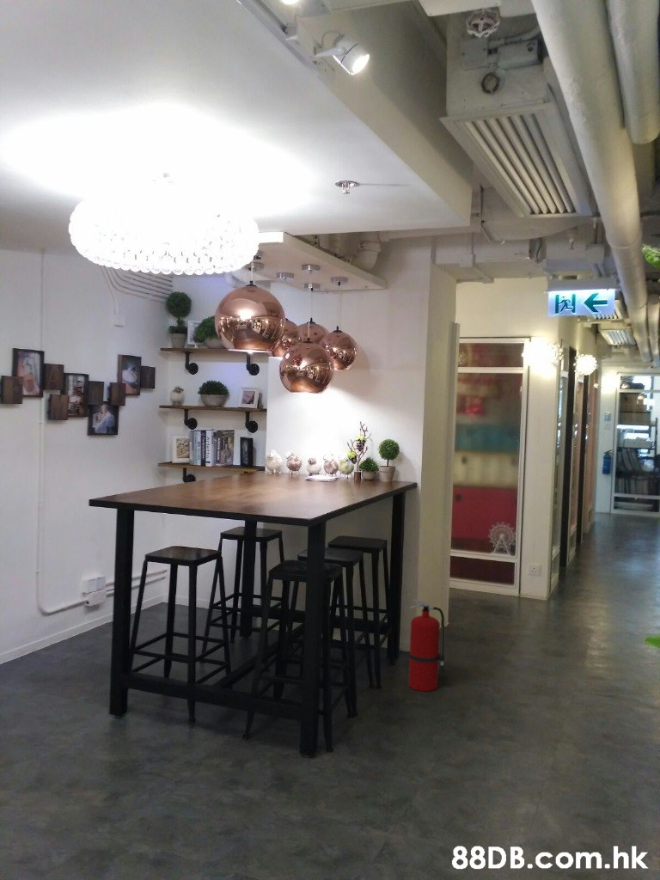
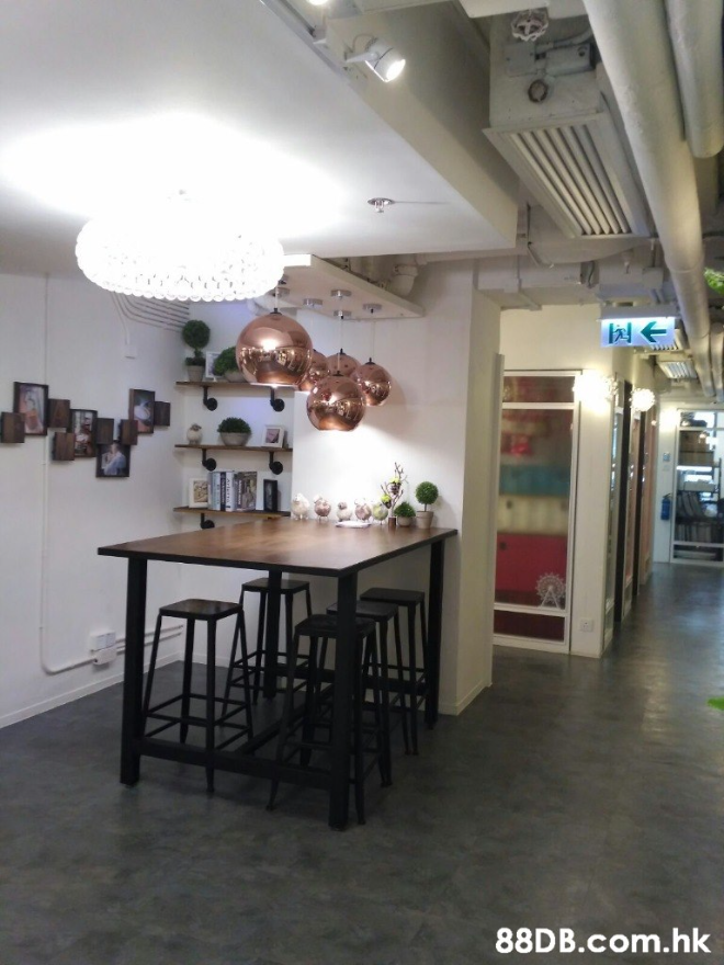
- fire extinguisher [407,598,446,692]
